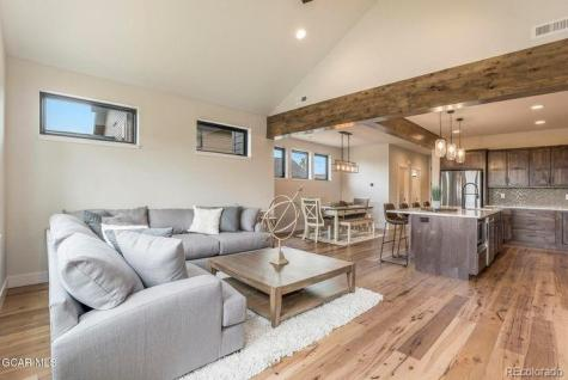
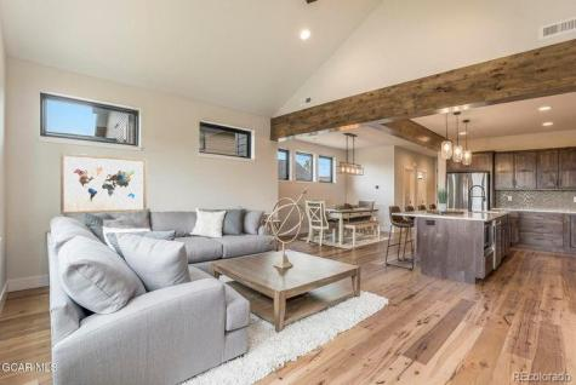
+ wall art [59,151,148,216]
